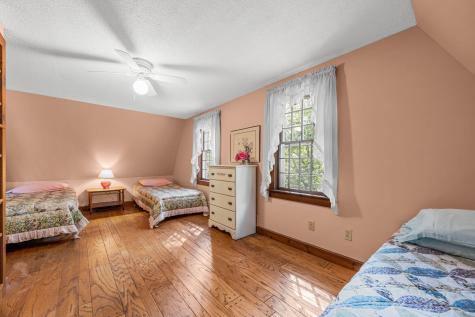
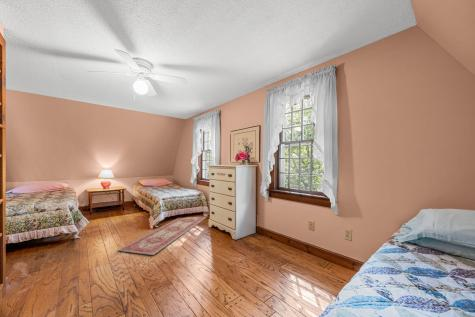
+ rug [116,215,207,256]
